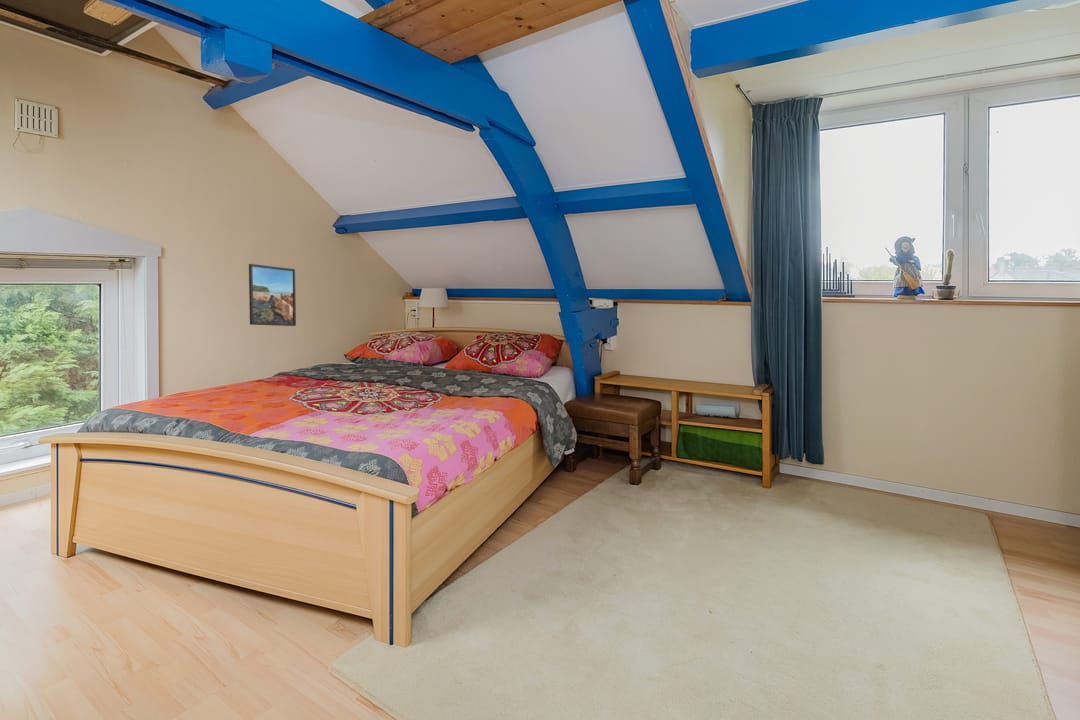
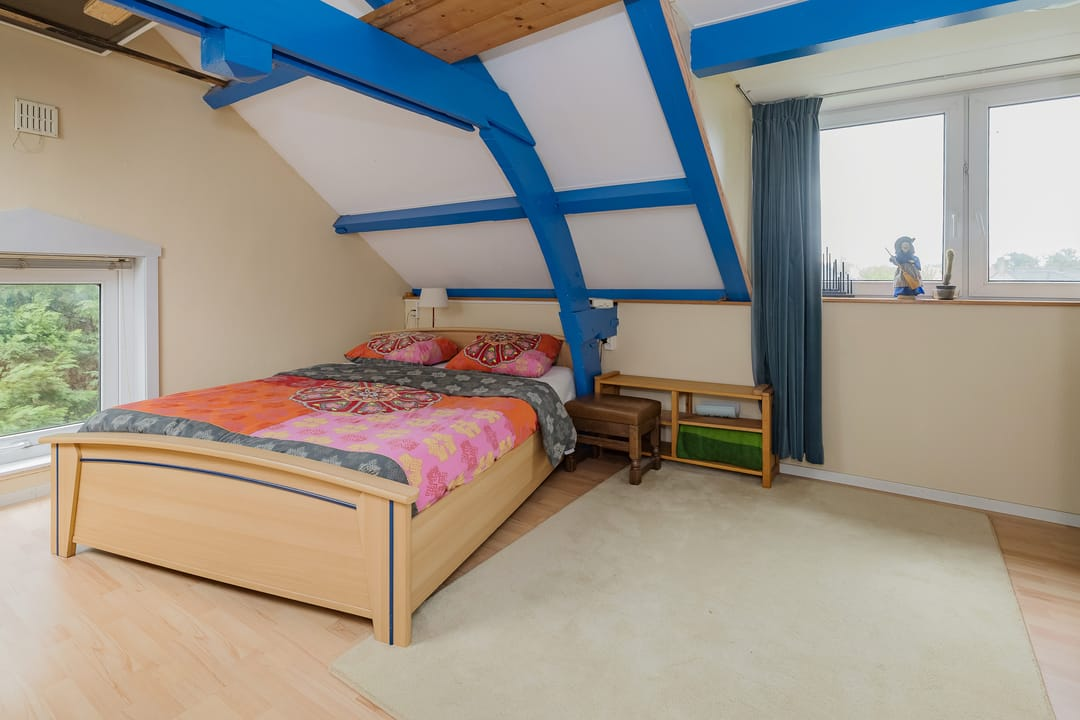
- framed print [248,263,297,327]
